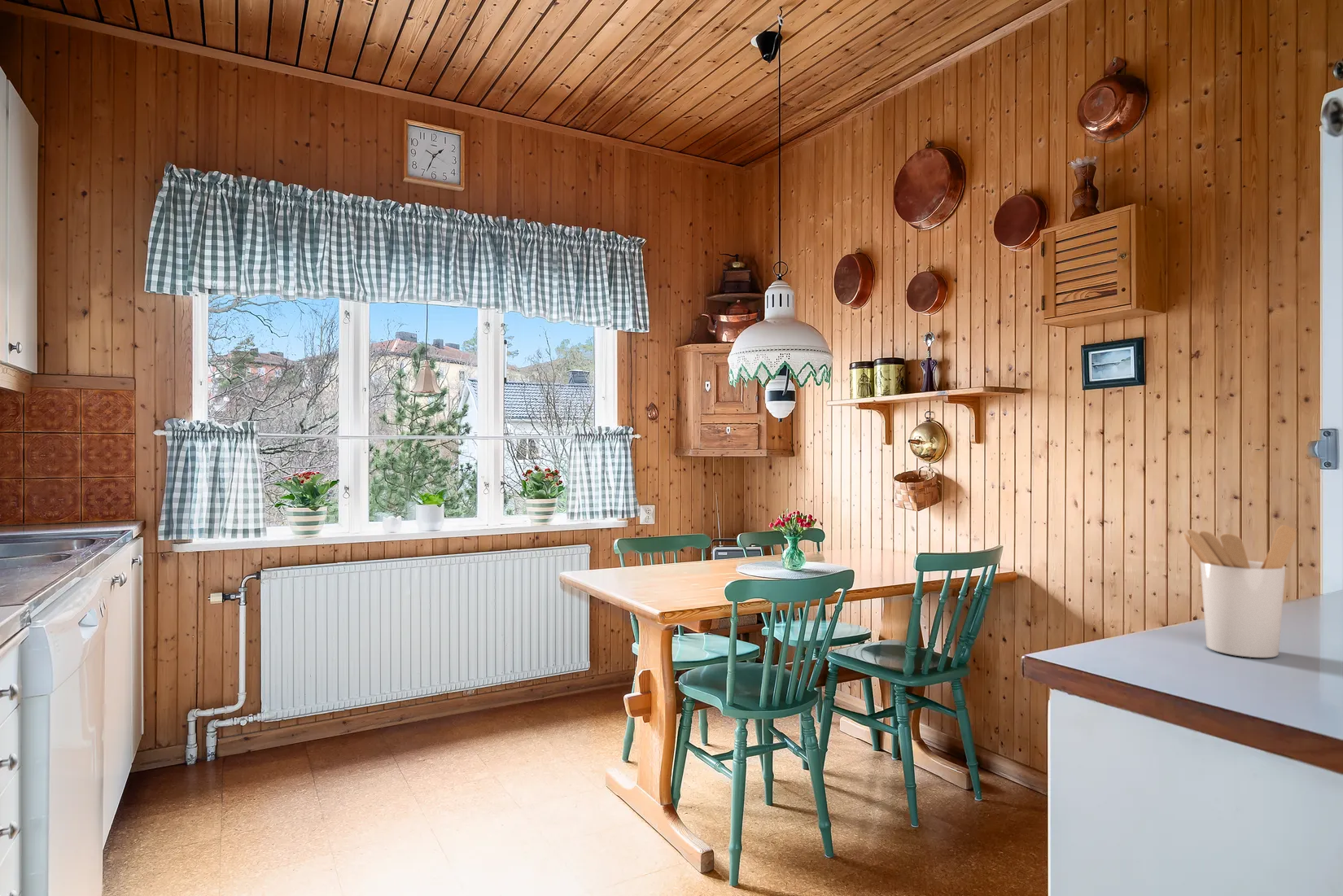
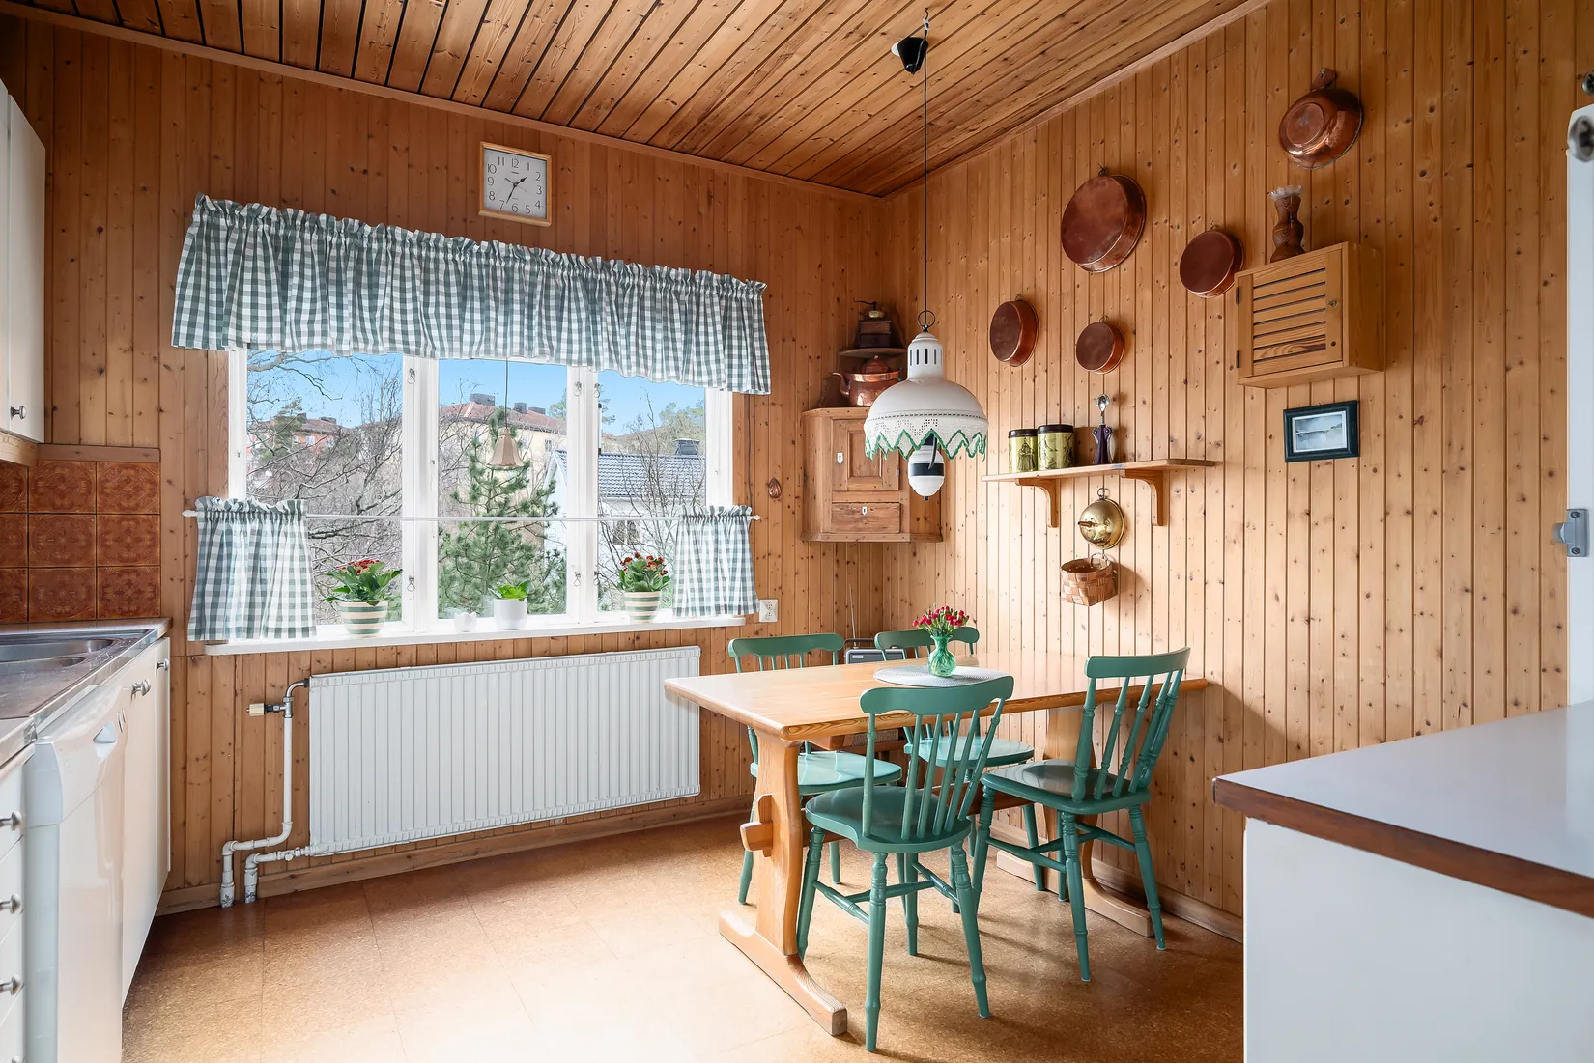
- utensil holder [1183,524,1297,658]
